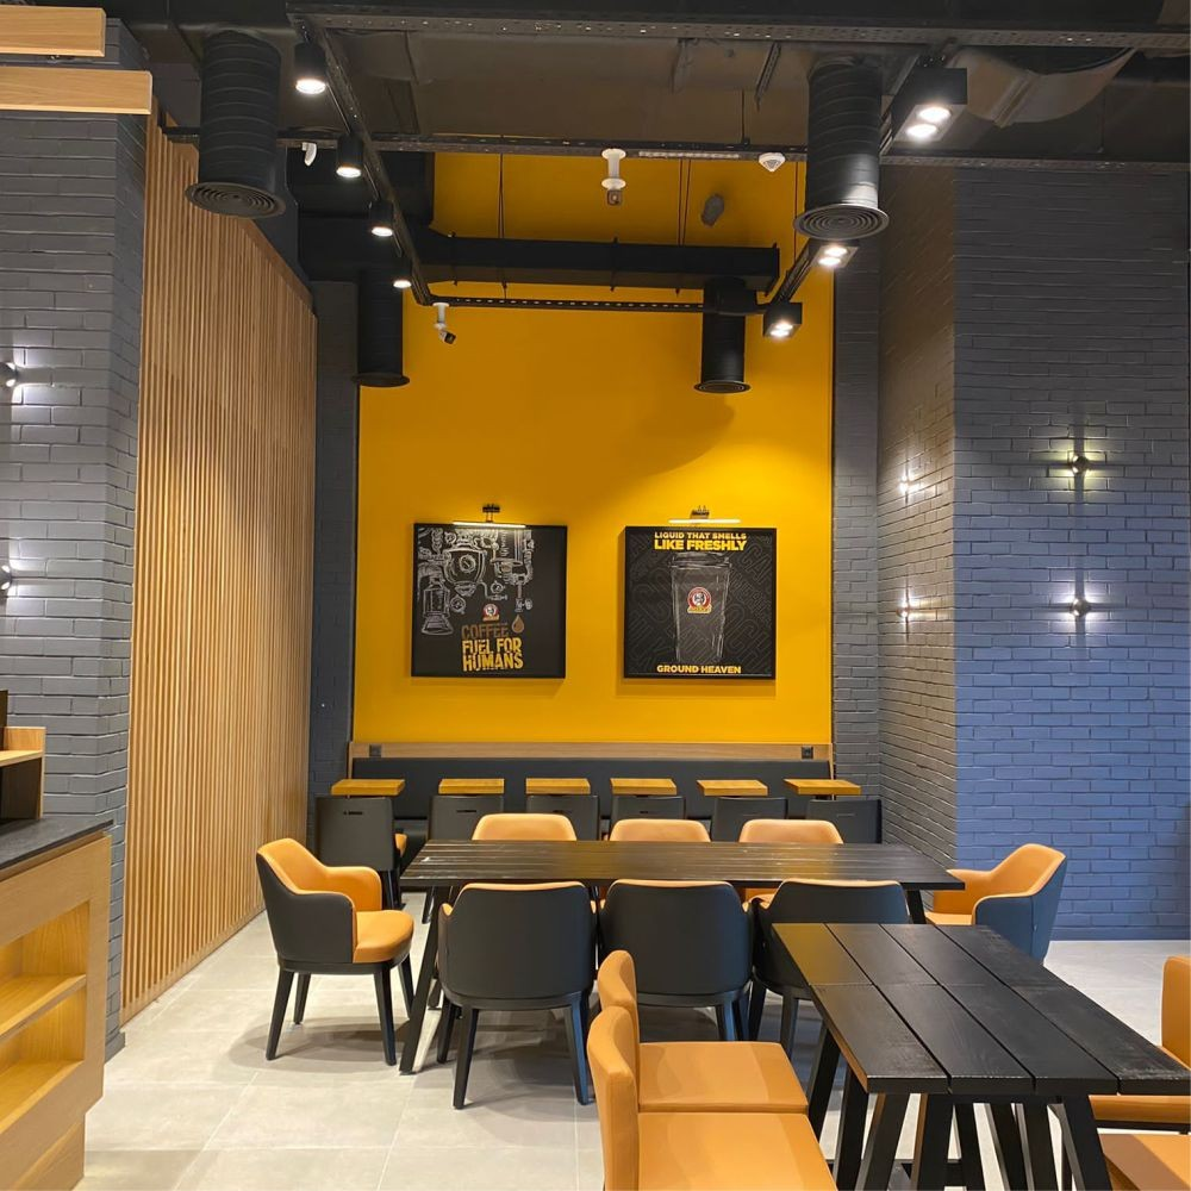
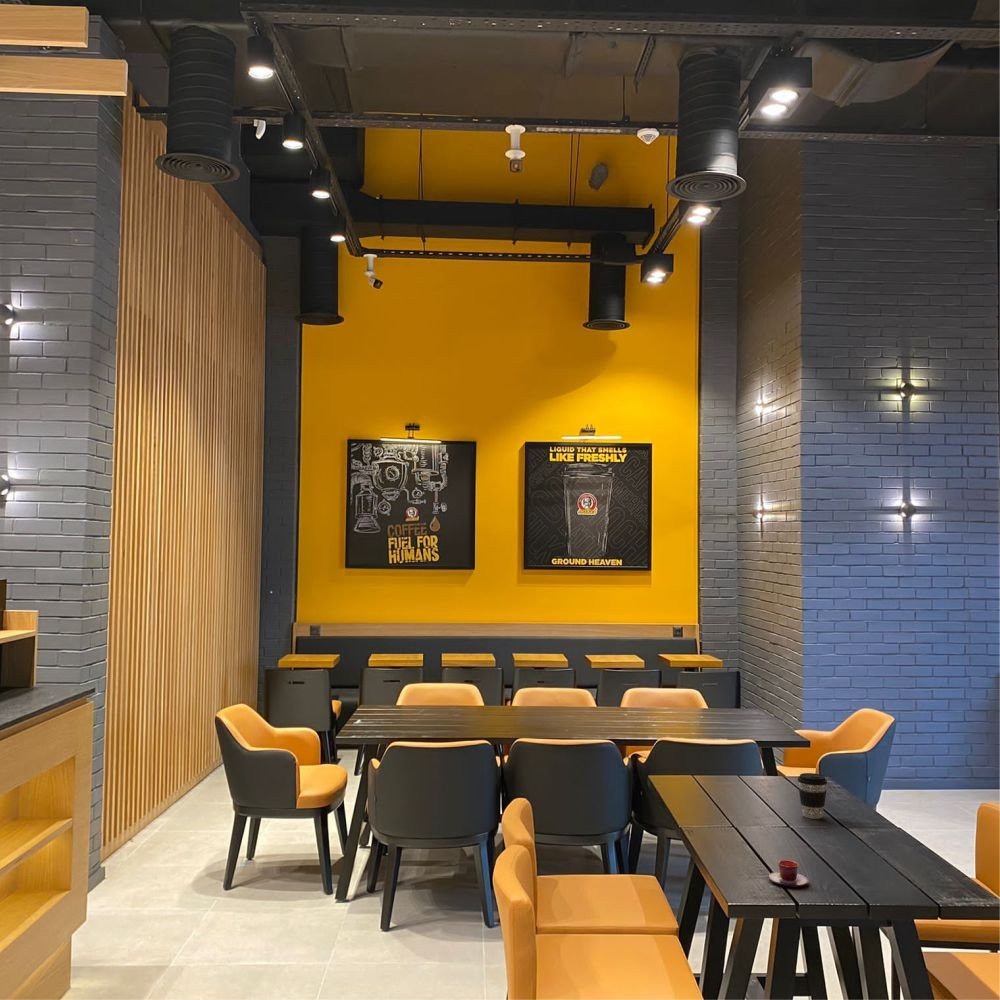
+ teacup [768,859,810,888]
+ coffee cup [797,772,828,820]
